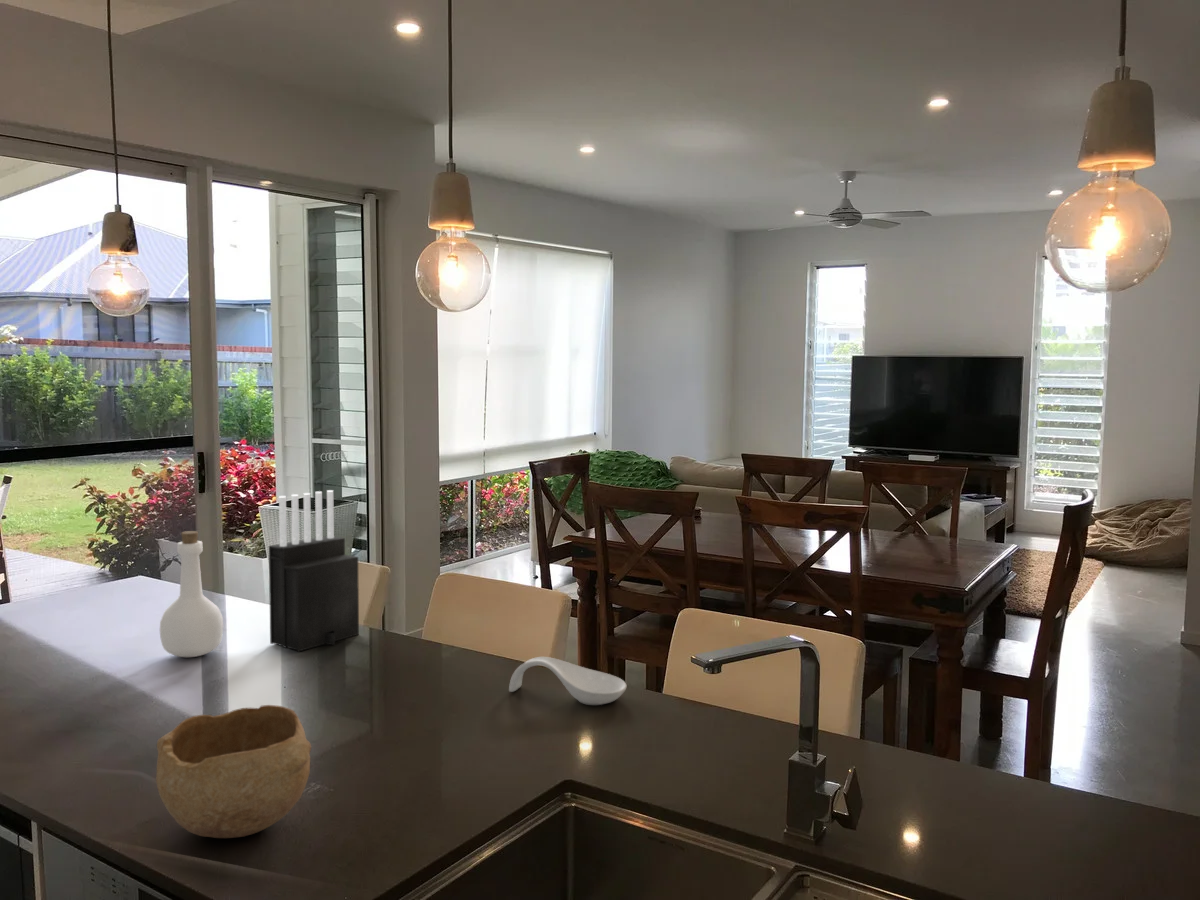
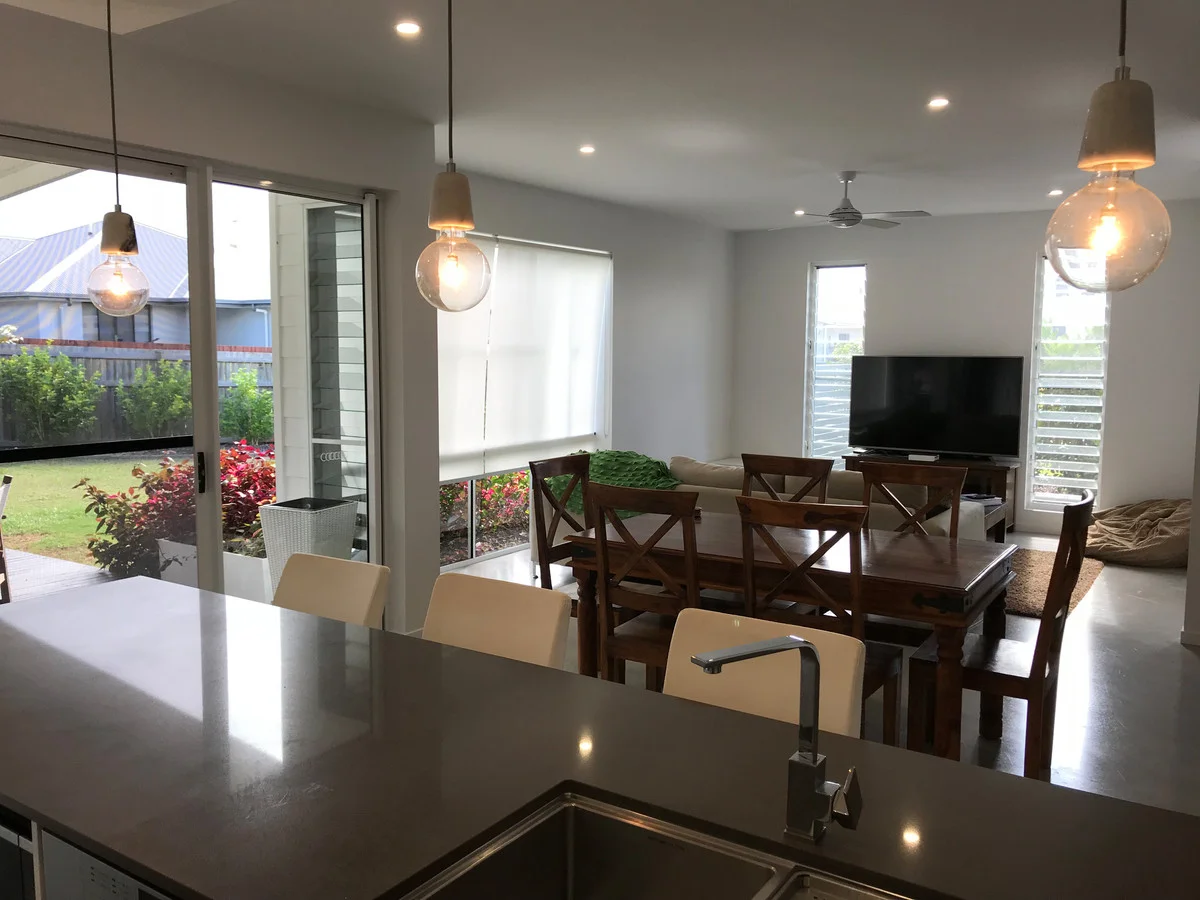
- bowl [155,704,312,839]
- knife block [268,489,360,653]
- bottle [159,530,224,658]
- spoon rest [508,656,627,706]
